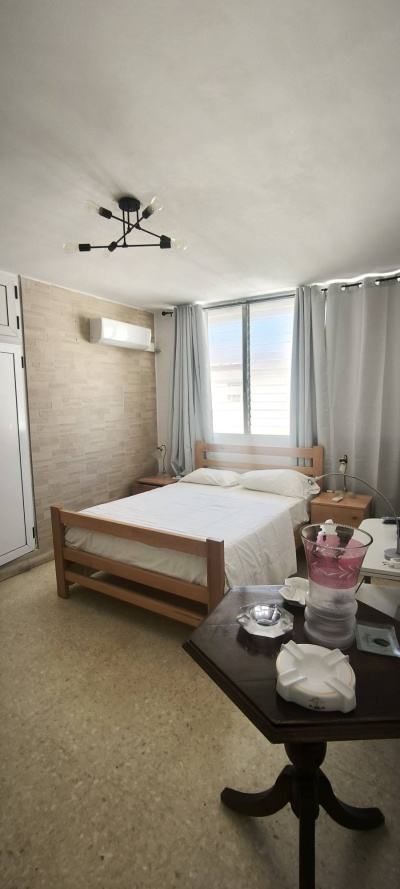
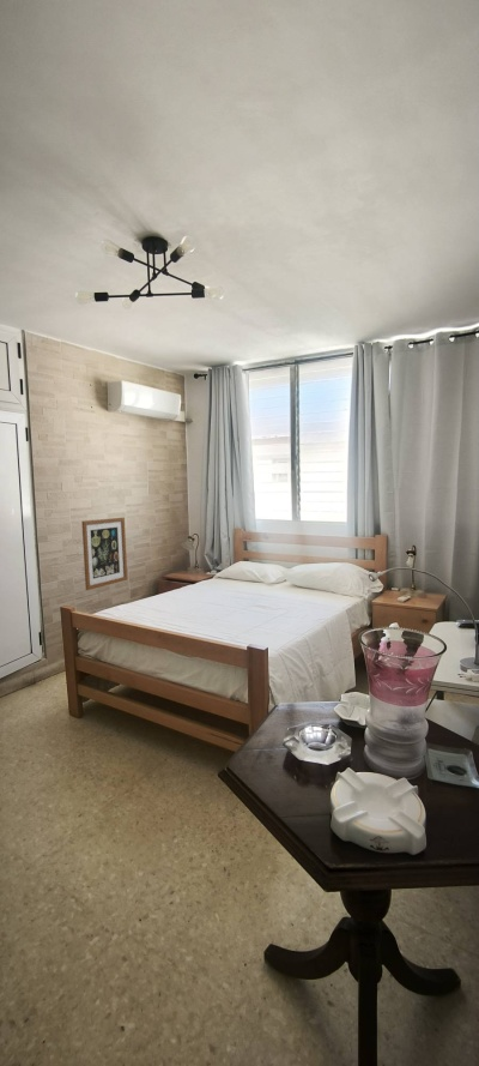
+ wall art [80,517,128,591]
